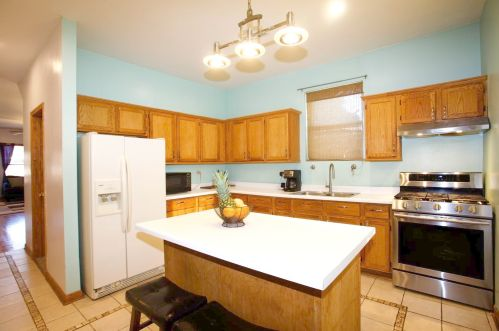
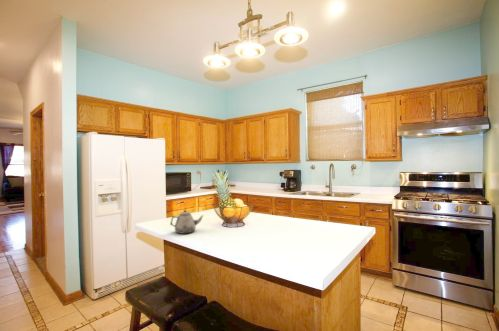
+ teapot [169,209,204,235]
